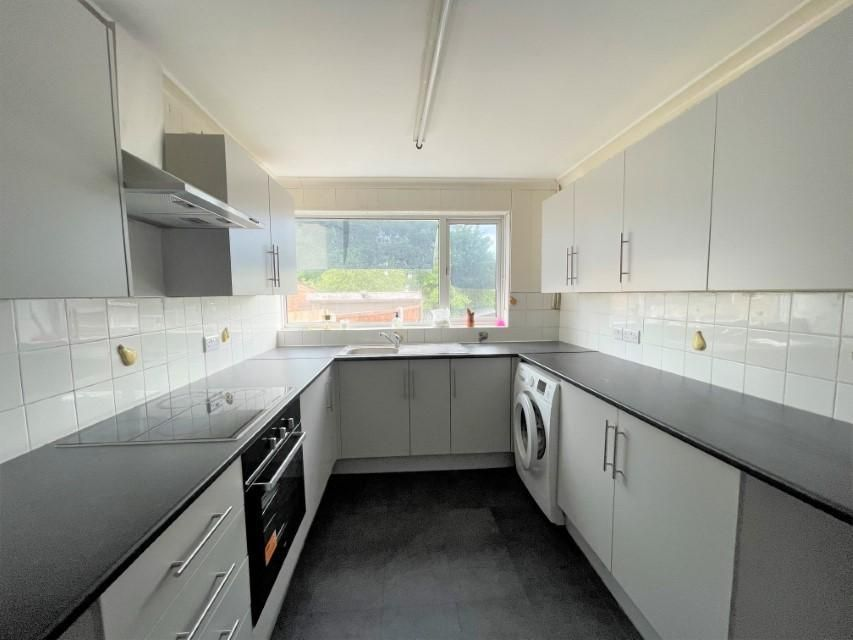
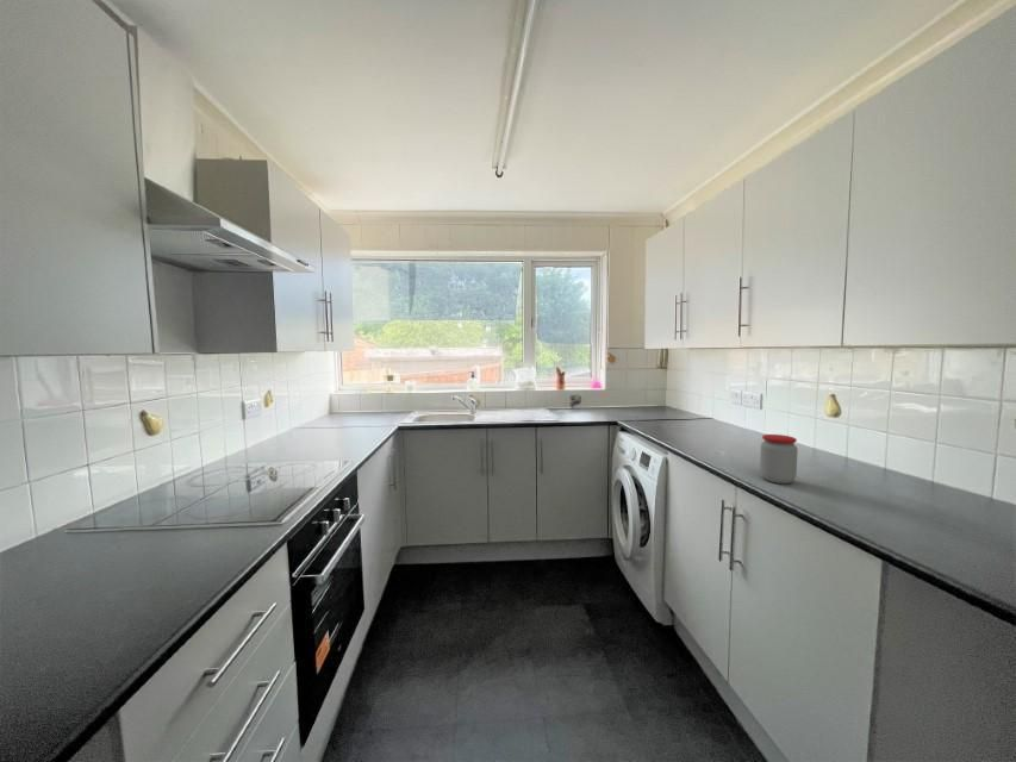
+ jar [759,433,799,485]
